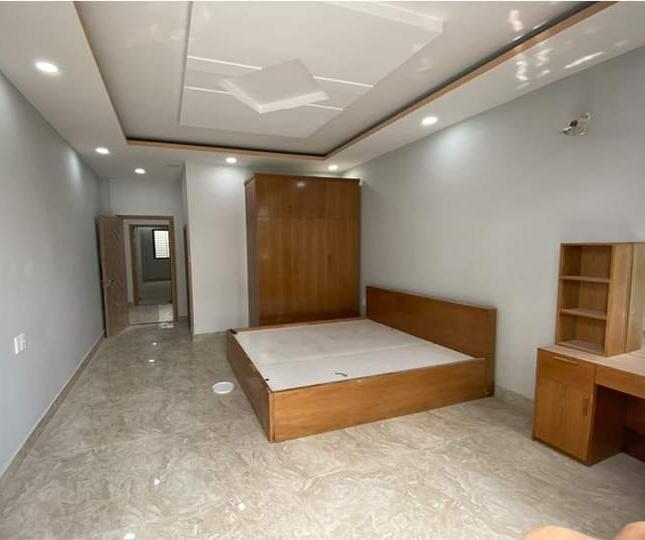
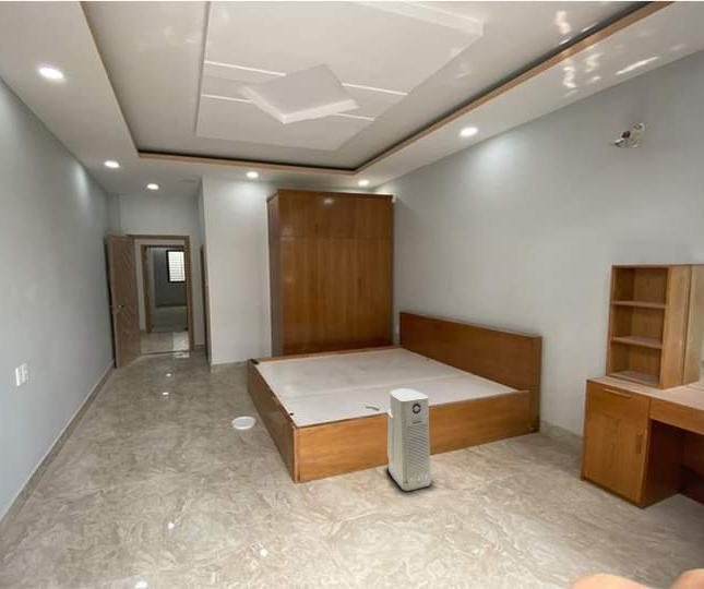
+ air purifier [386,387,431,492]
